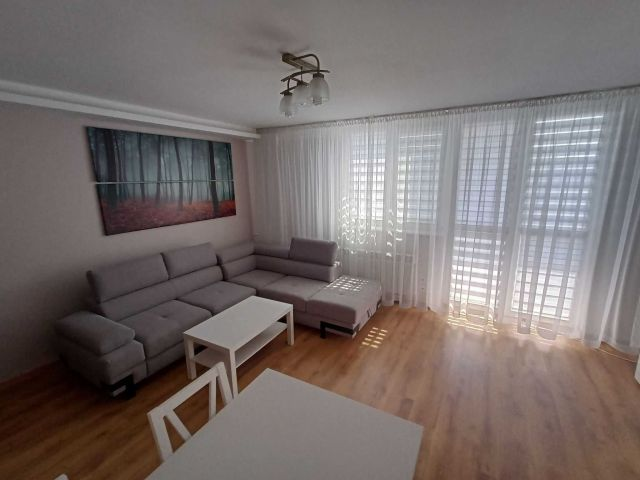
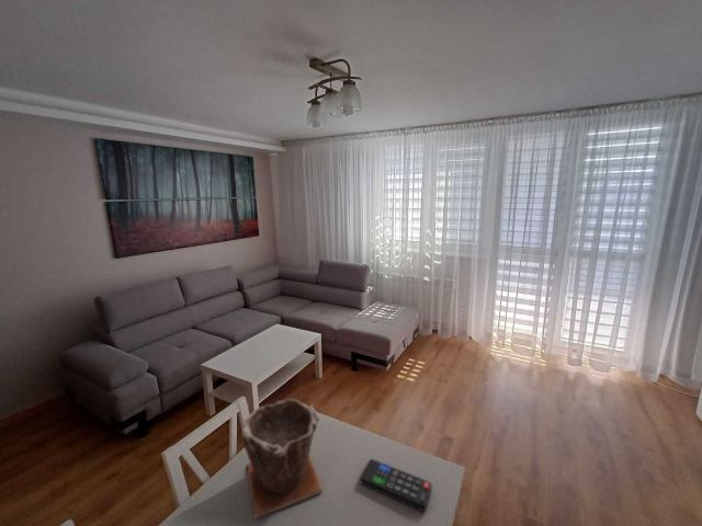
+ plant pot [240,398,325,519]
+ remote control [360,458,433,513]
